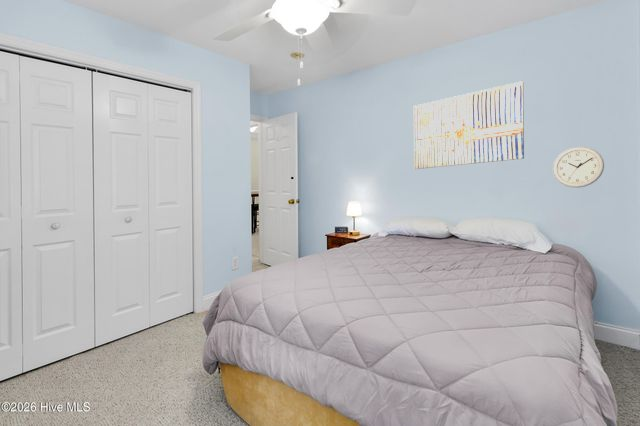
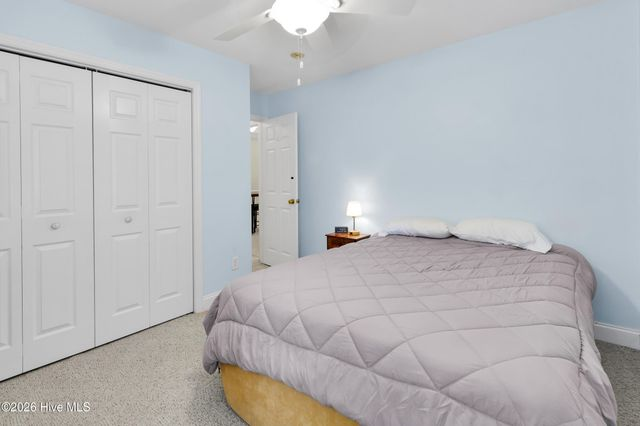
- wall art [413,80,525,170]
- wall clock [552,146,605,189]
